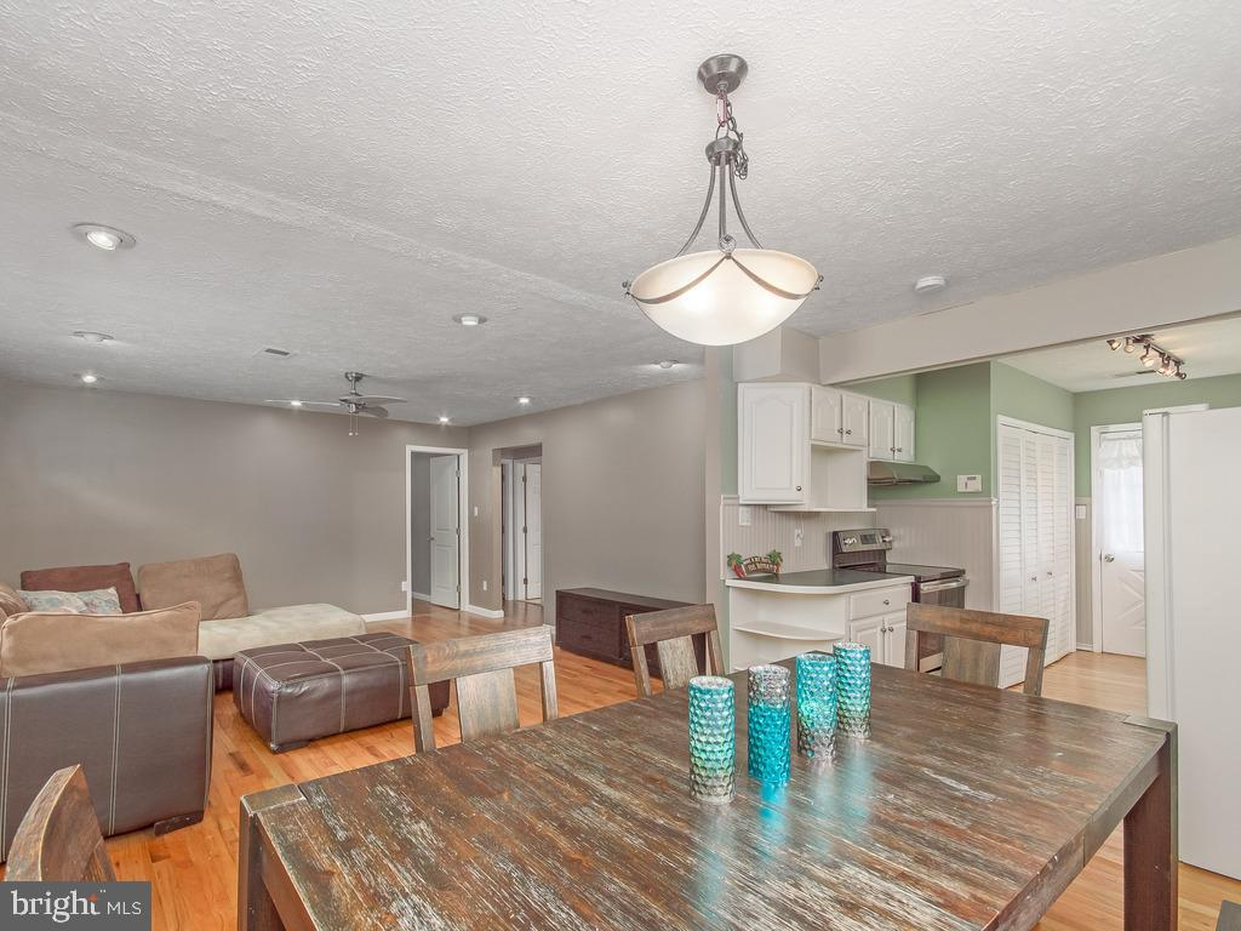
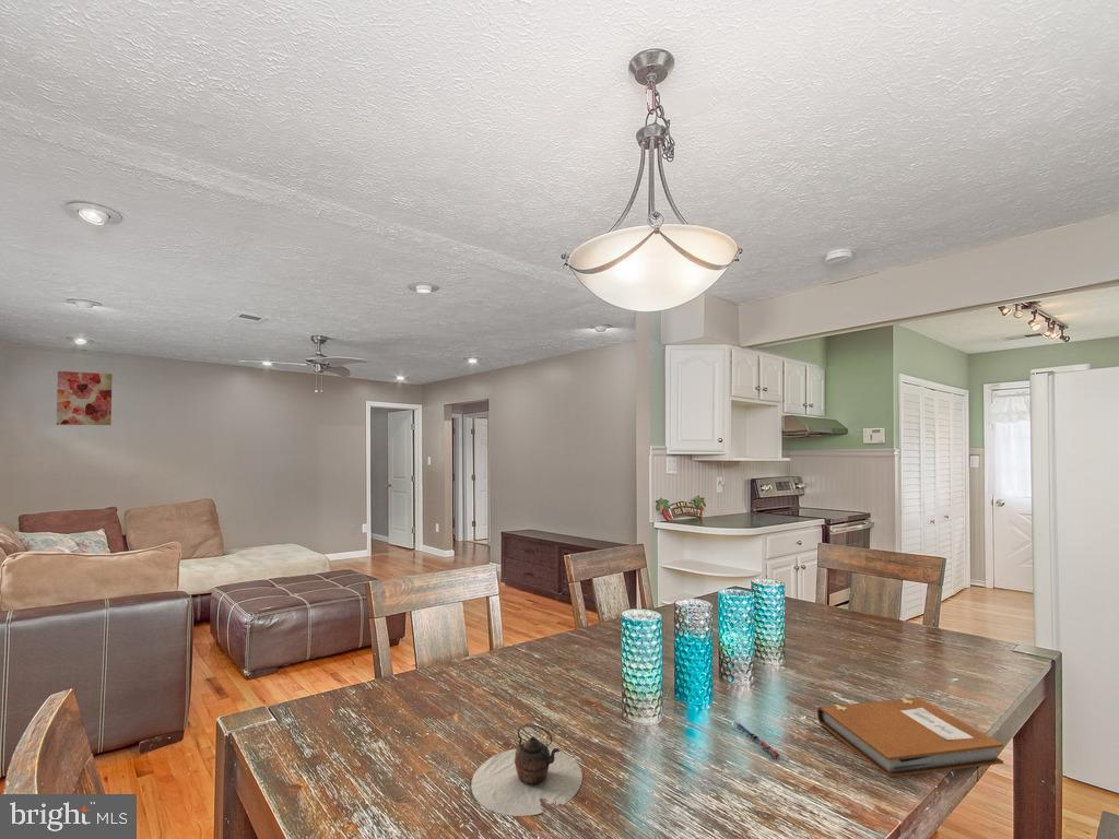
+ wall art [56,370,113,426]
+ notebook [816,697,1004,778]
+ pen [734,721,780,758]
+ teapot [470,723,584,817]
